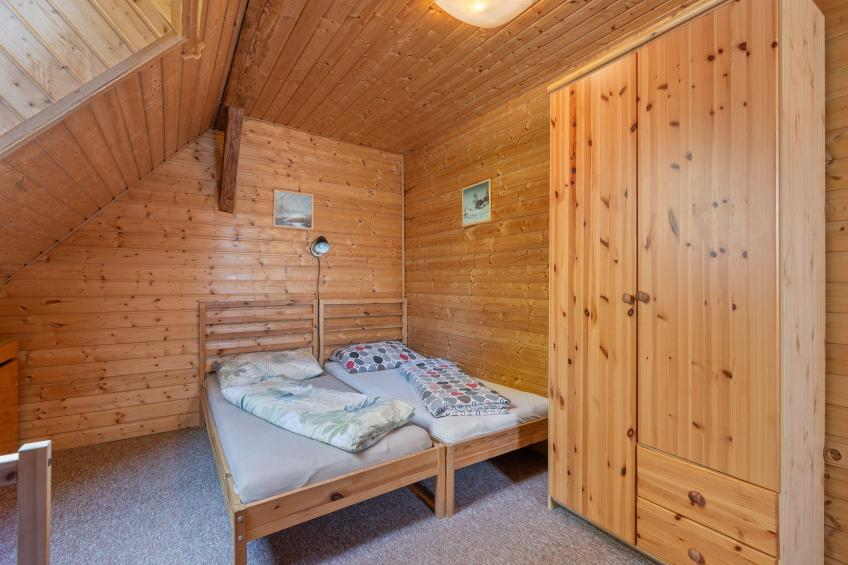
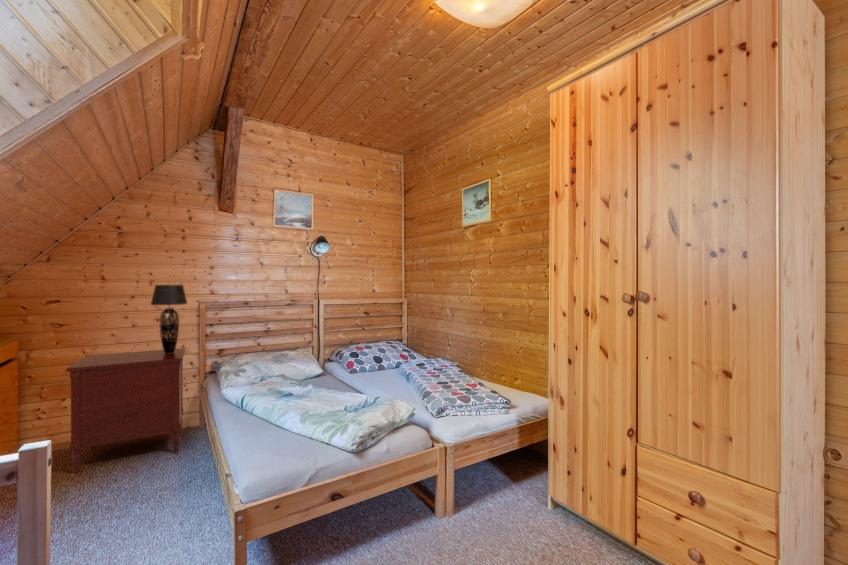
+ dresser [65,347,186,474]
+ table lamp [150,284,189,354]
